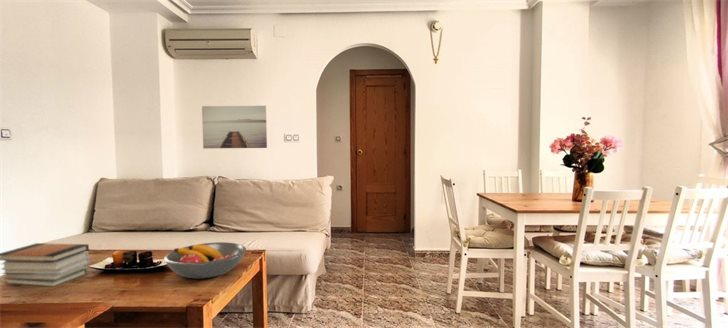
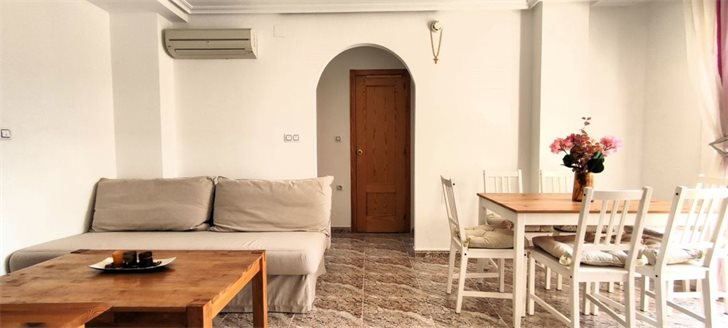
- wall art [201,105,268,149]
- fruit bowl [163,241,247,280]
- book stack [0,242,91,288]
